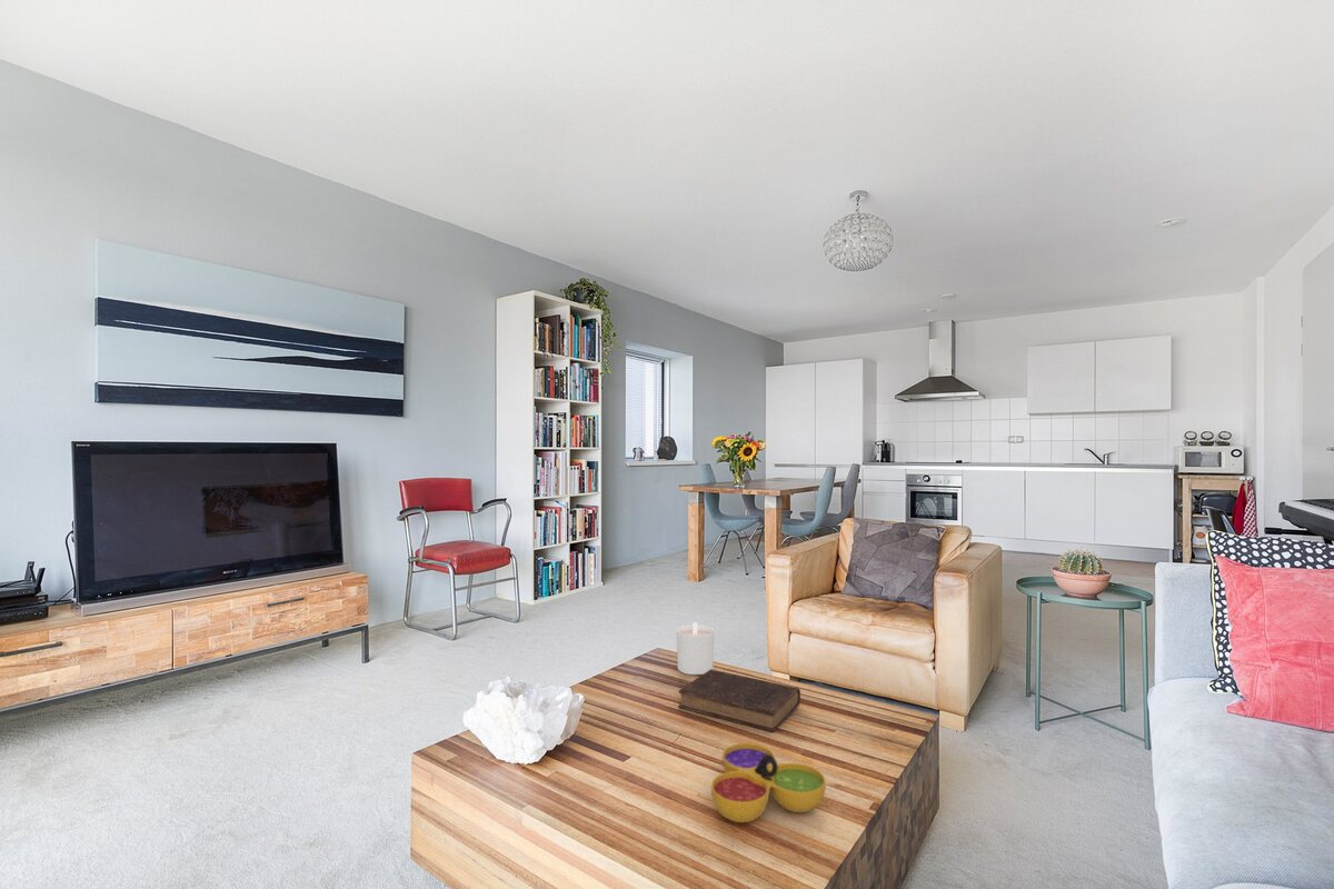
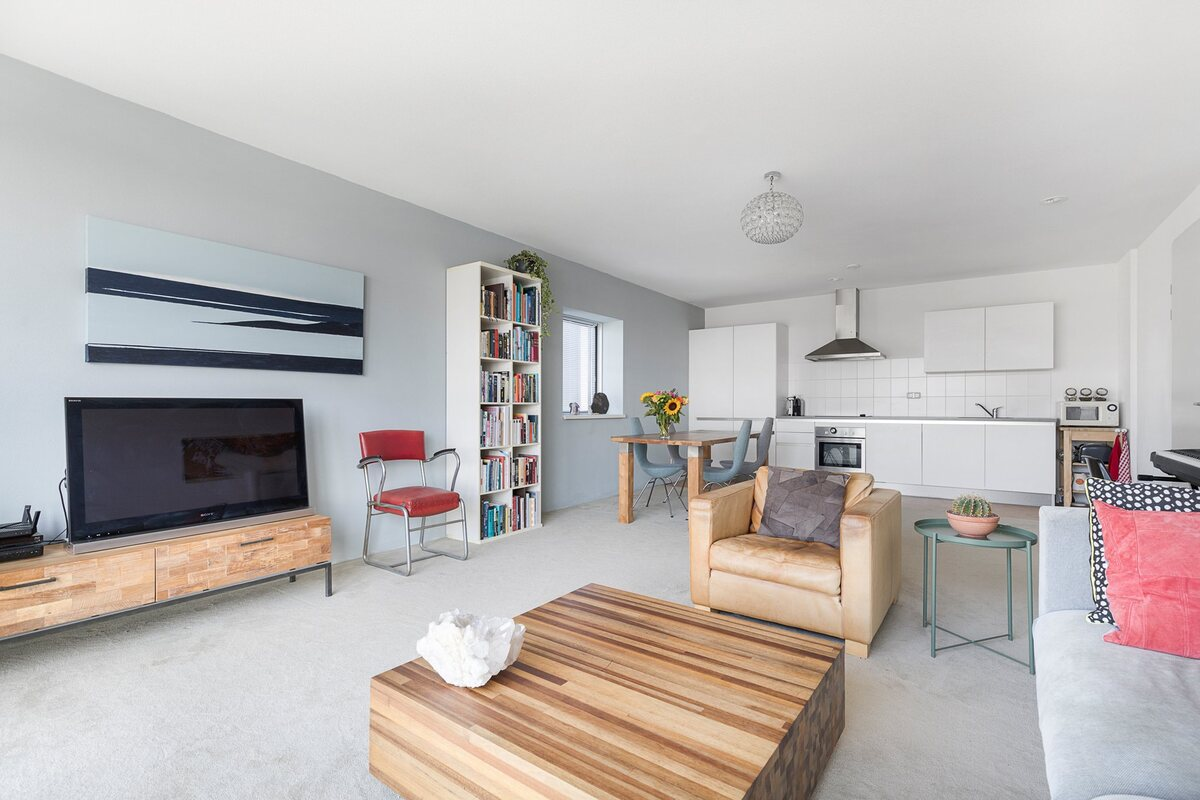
- book [677,669,802,733]
- decorative bowl [710,742,827,823]
- candle [675,621,715,676]
